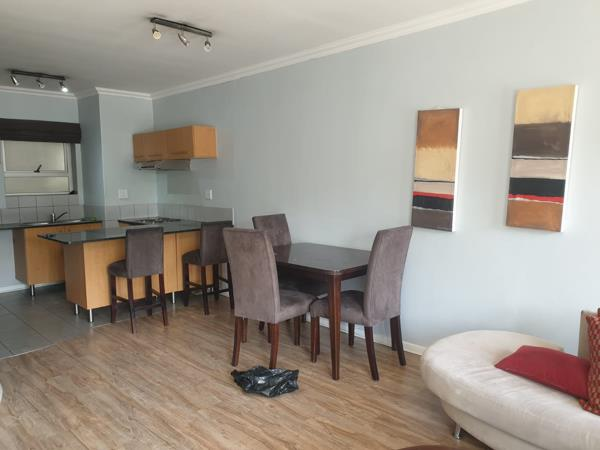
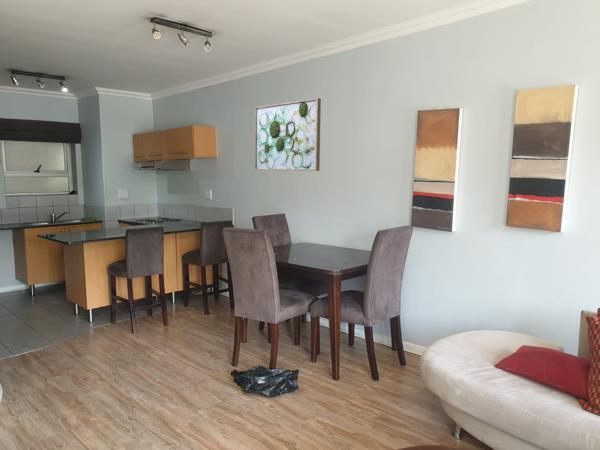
+ wall art [254,97,322,172]
